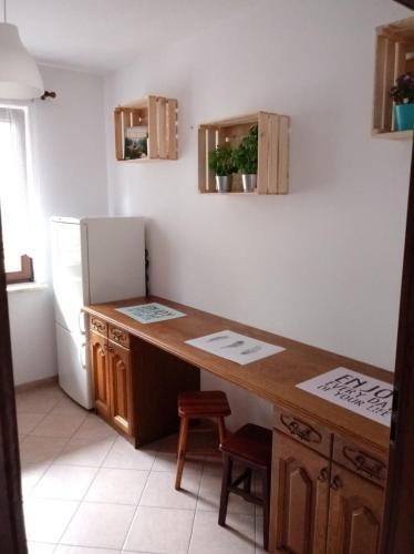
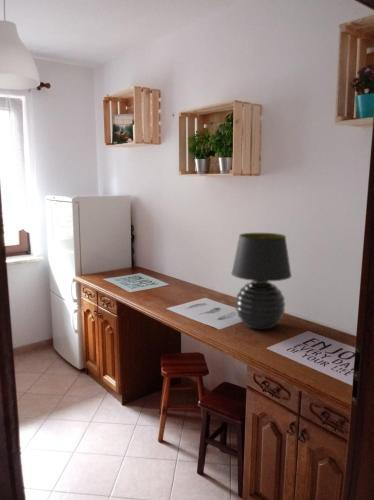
+ table lamp [230,232,292,331]
